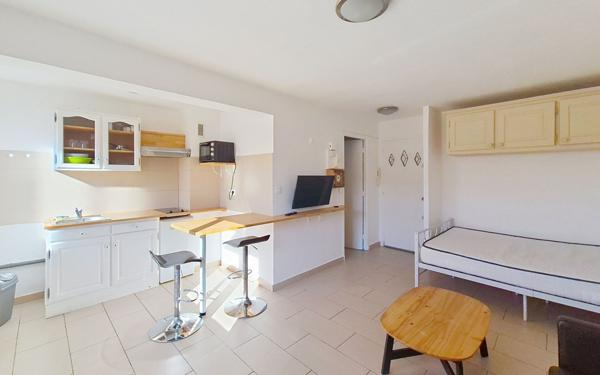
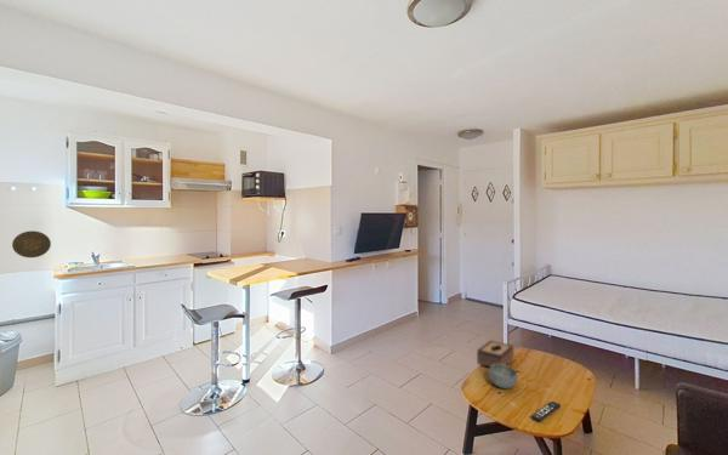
+ tissue box [476,339,514,369]
+ decorative plate [11,229,52,258]
+ remote control [530,400,562,423]
+ bowl [488,364,518,389]
